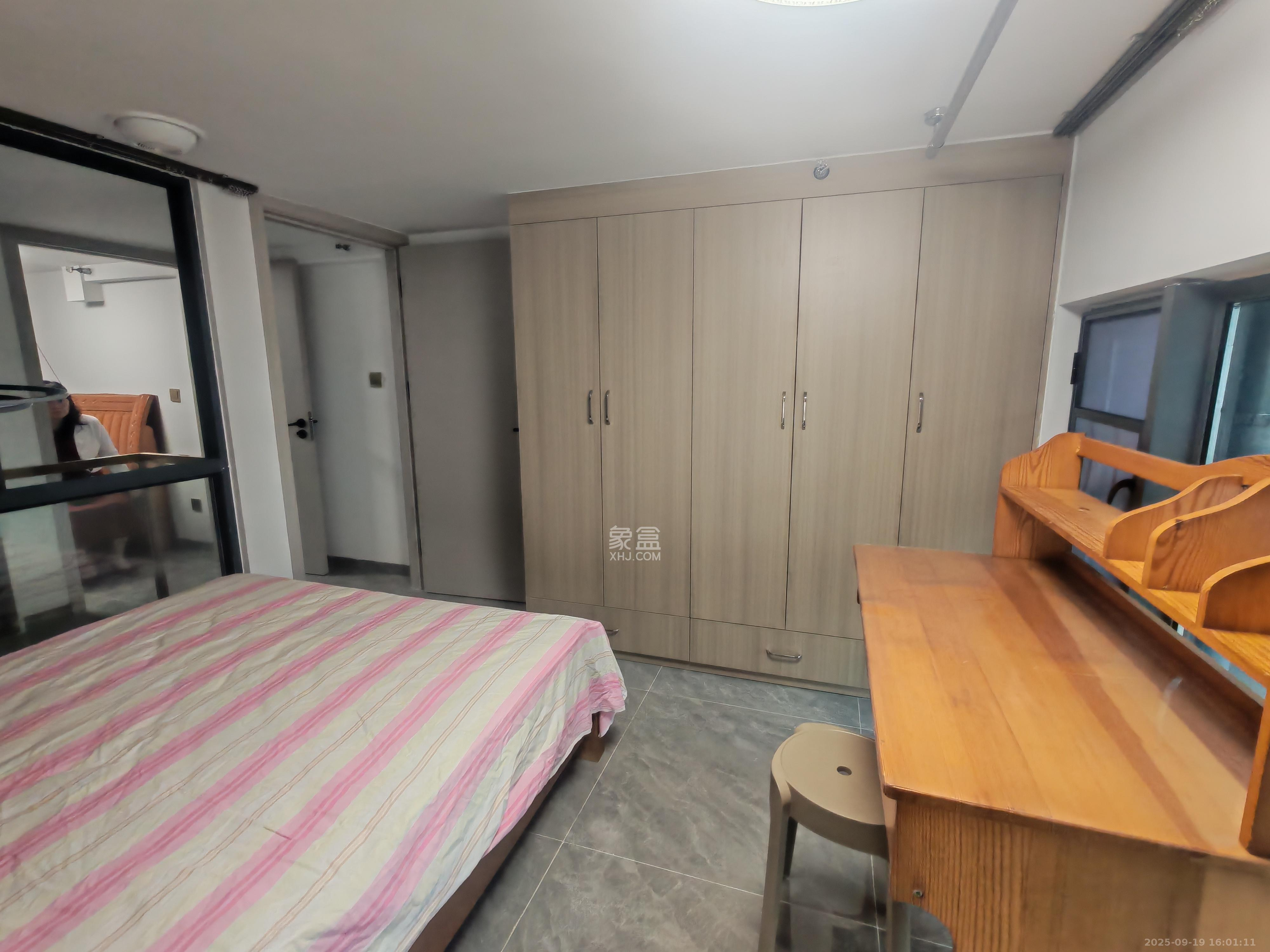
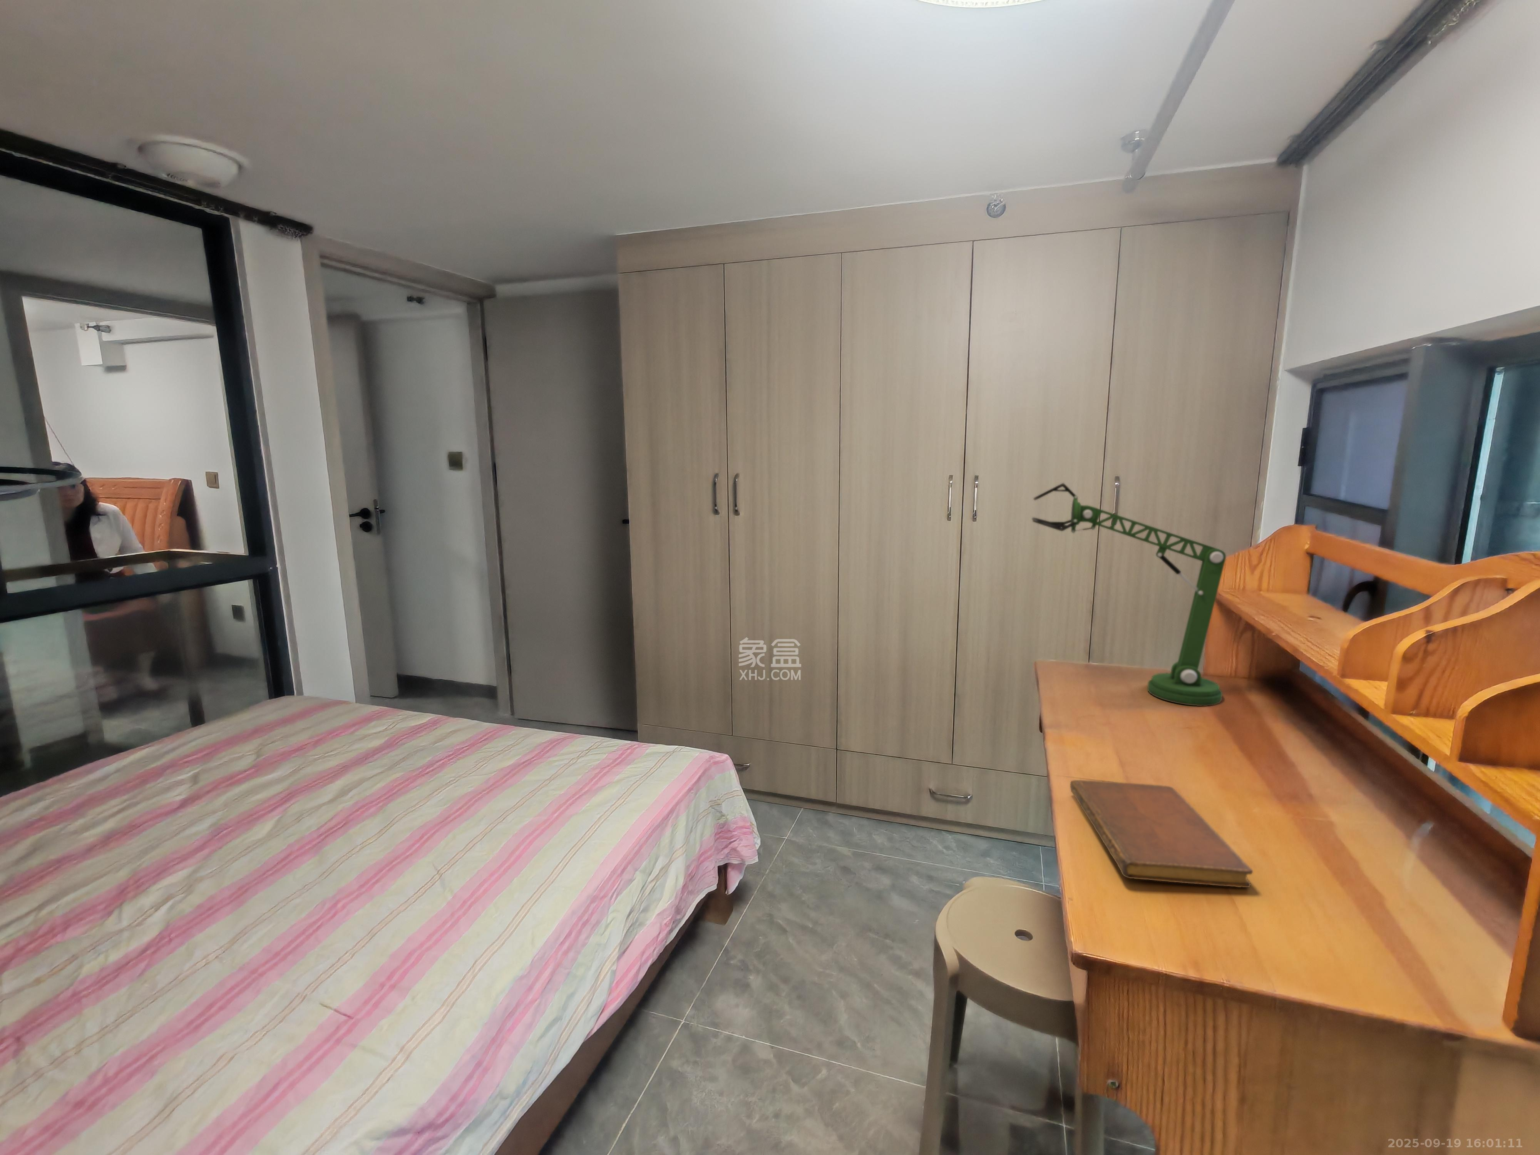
+ desk lamp [1032,483,1226,706]
+ notebook [1070,779,1253,888]
